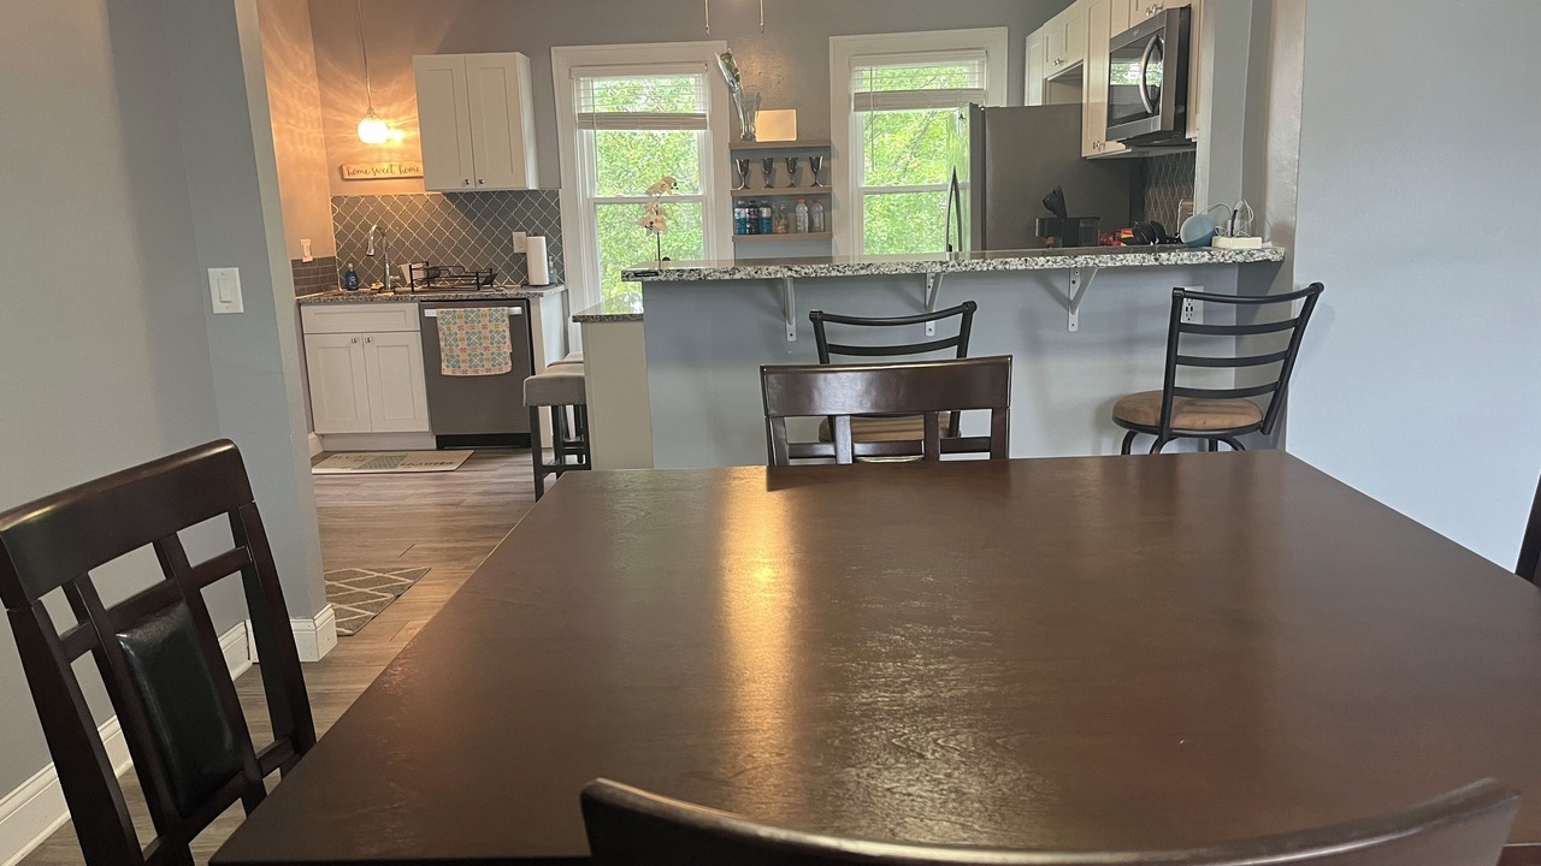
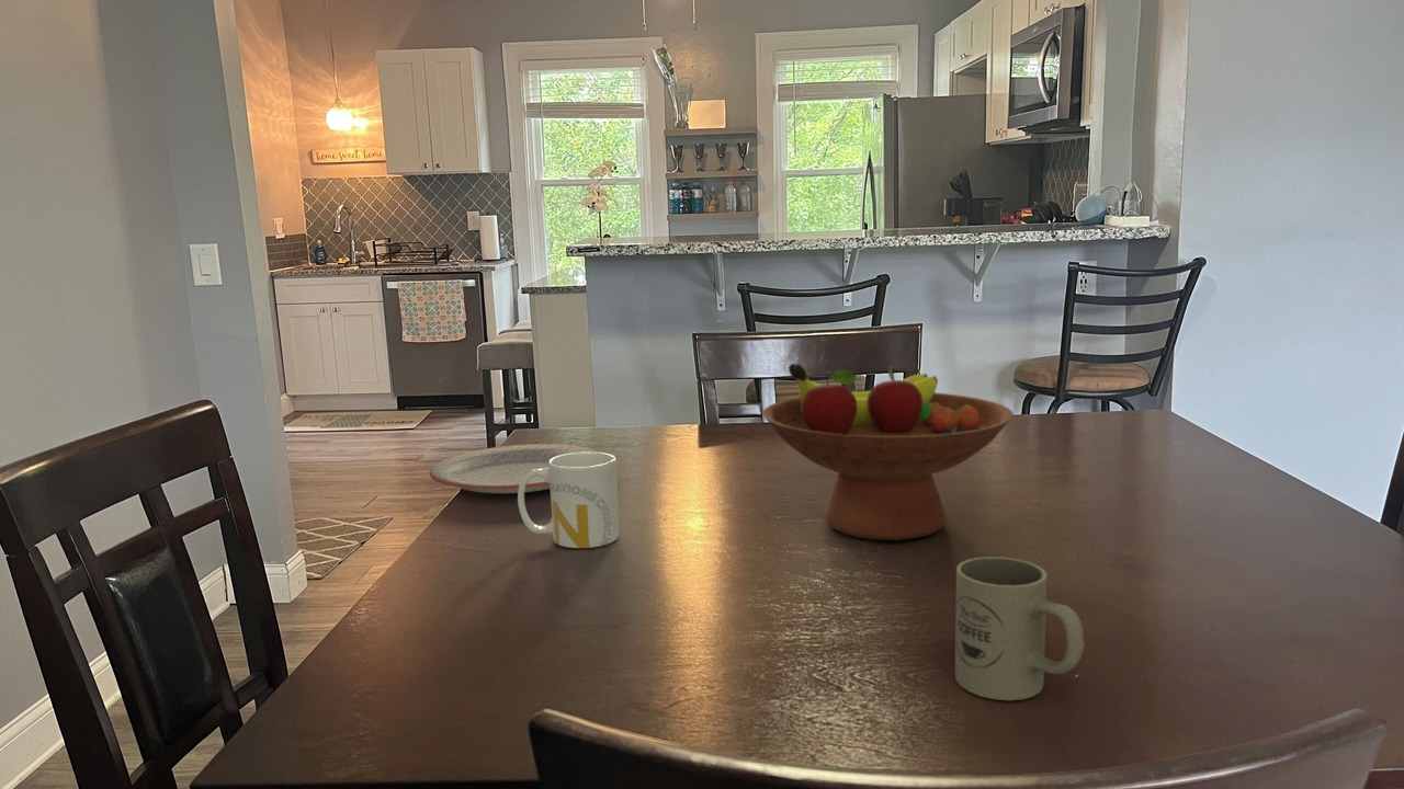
+ mug [517,451,620,549]
+ fruit bowl [761,363,1015,541]
+ mug [954,556,1086,701]
+ plate [429,443,601,494]
